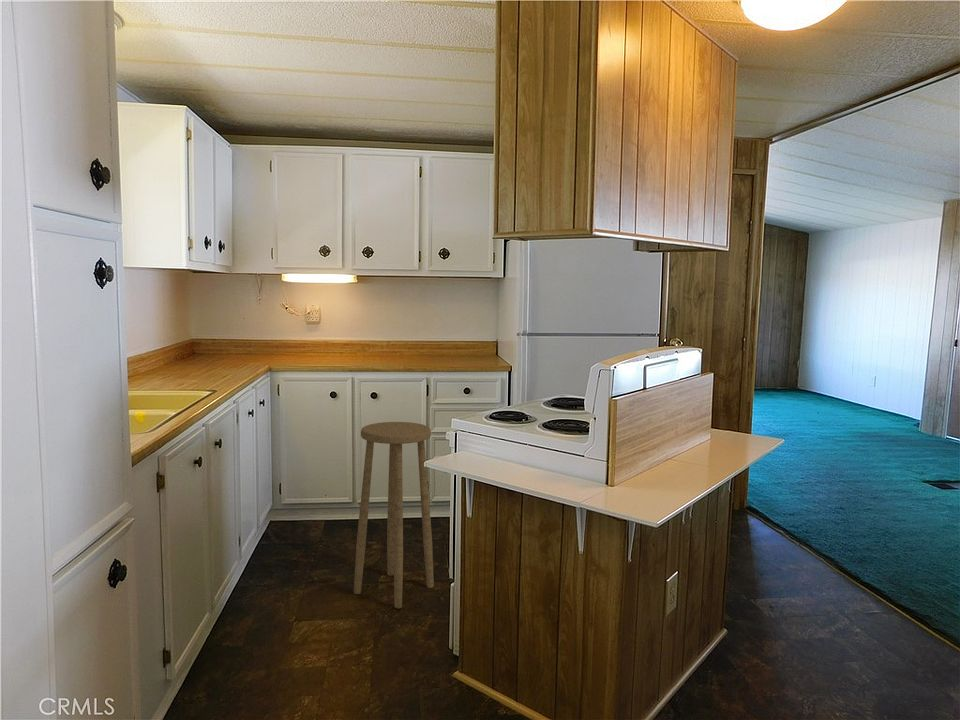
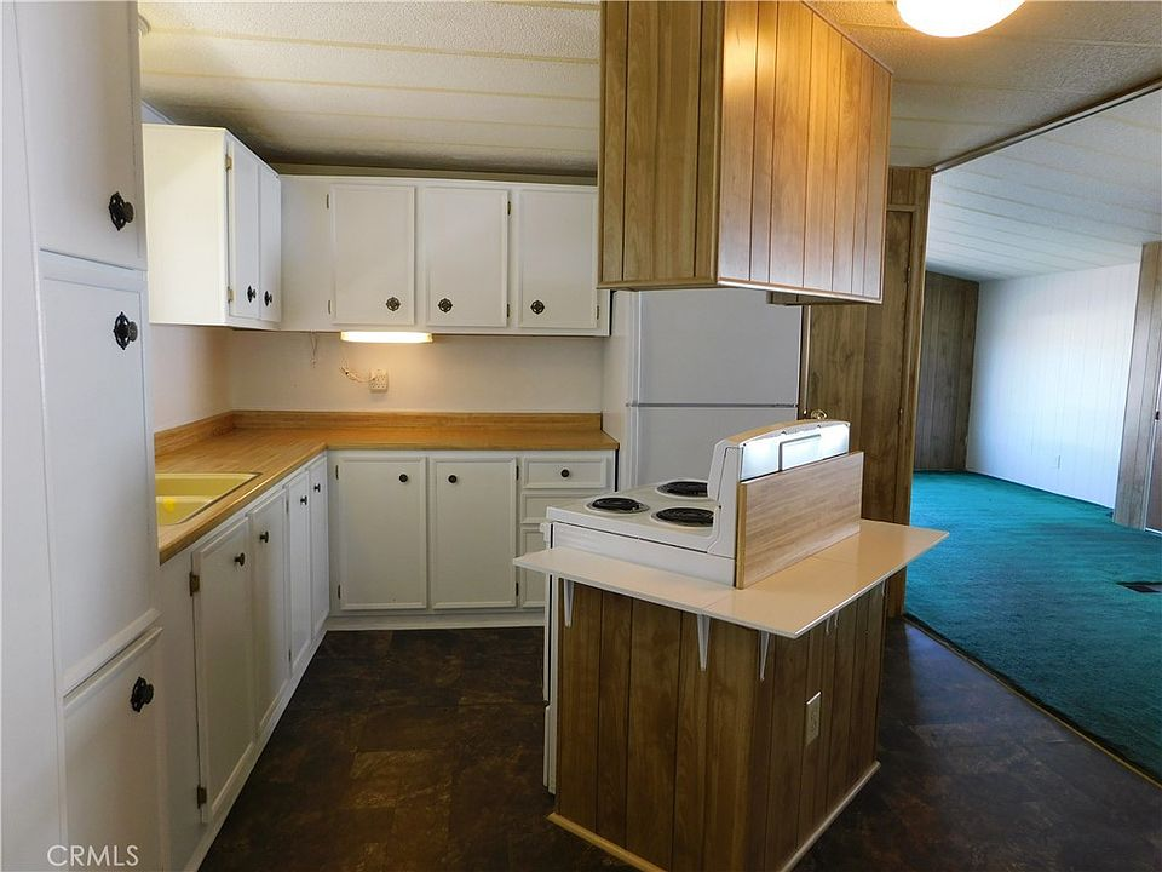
- stool [353,421,435,609]
